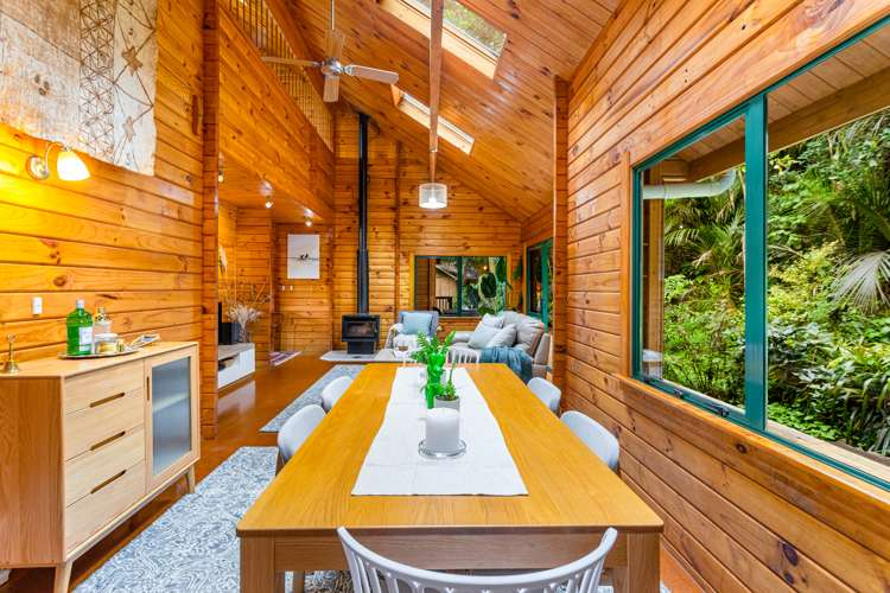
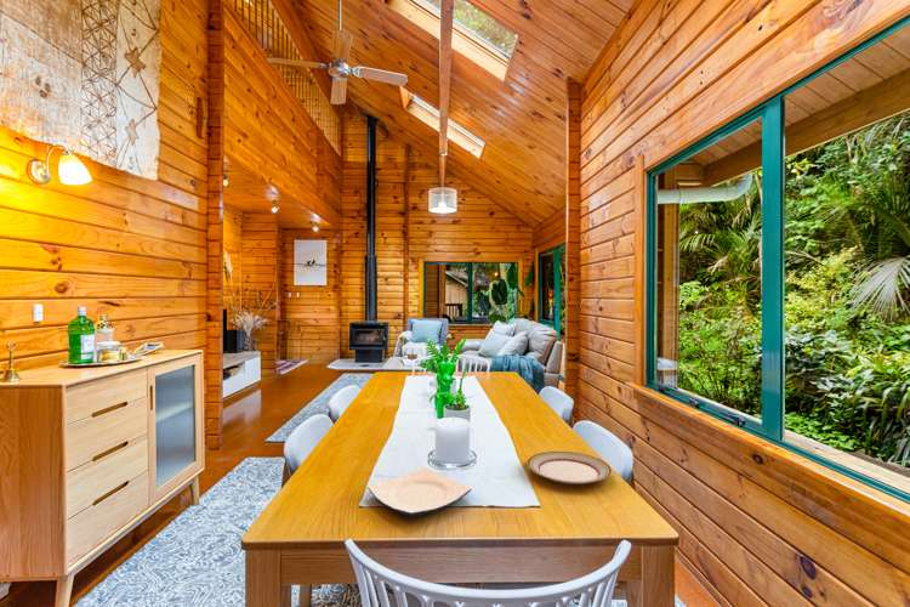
+ plate [366,466,472,517]
+ plate [525,450,613,486]
